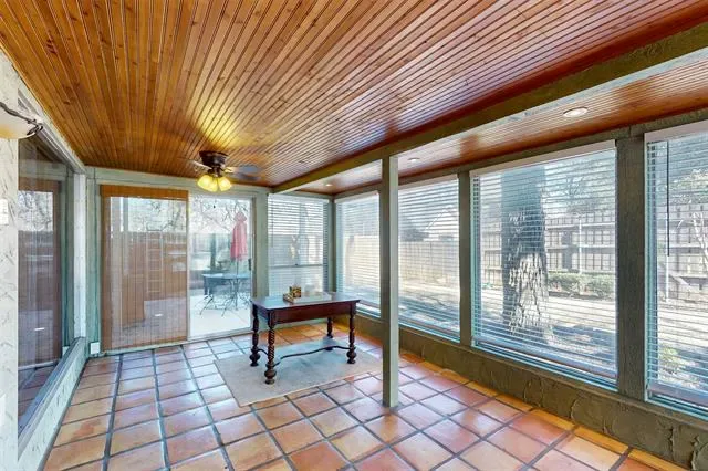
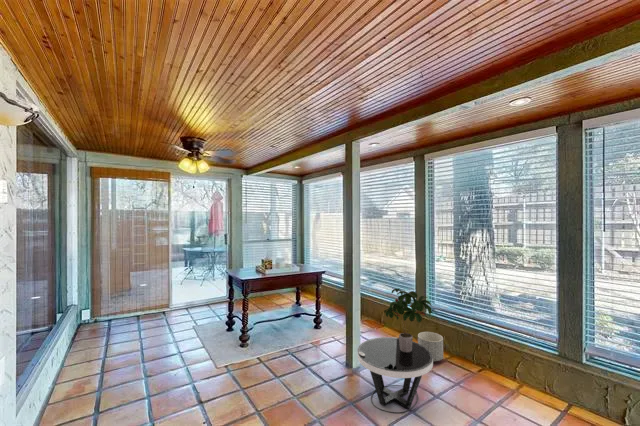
+ side table [357,336,434,414]
+ planter [417,331,444,362]
+ potted plant [383,287,433,352]
